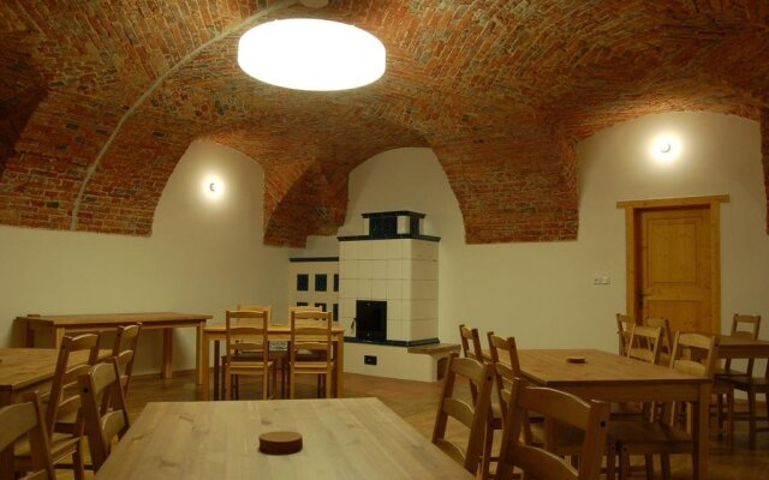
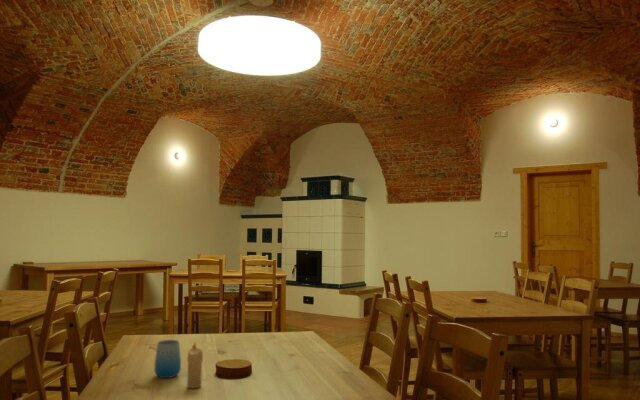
+ cup [153,339,182,379]
+ candle [186,341,204,389]
